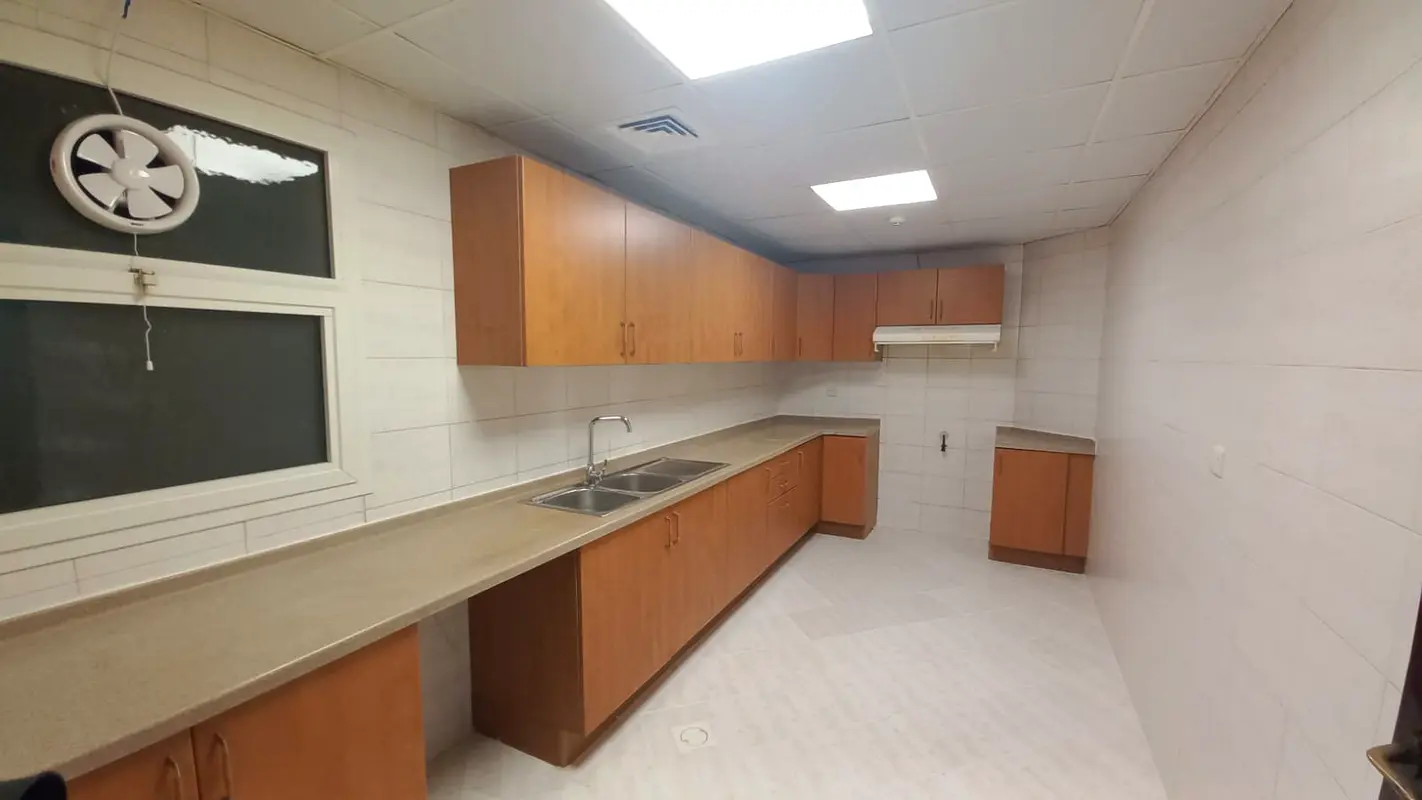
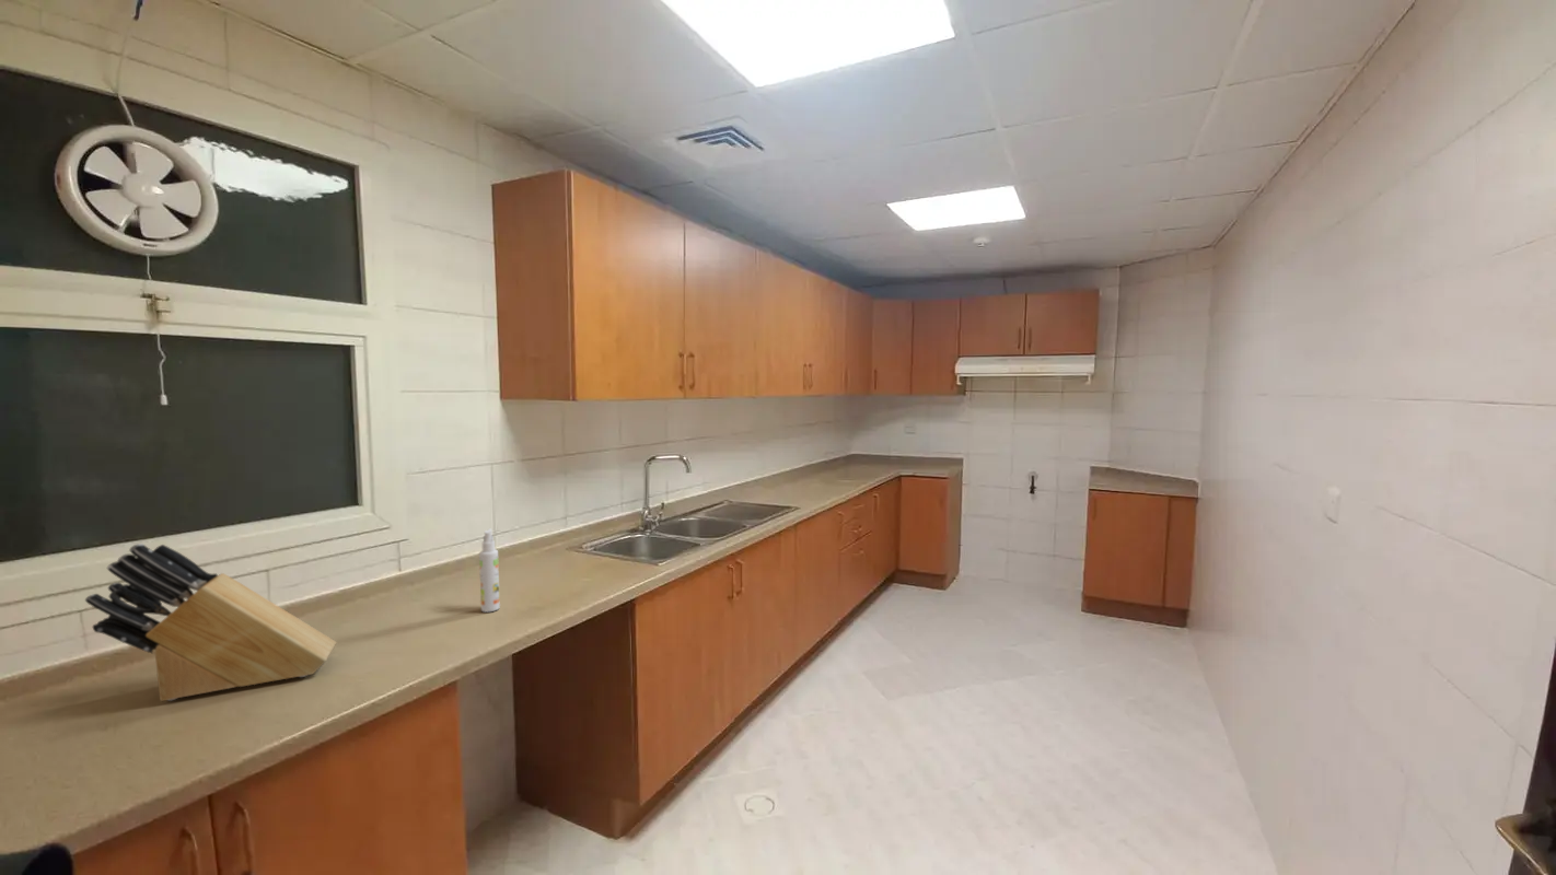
+ knife block [84,542,337,702]
+ spray bottle [478,527,501,614]
